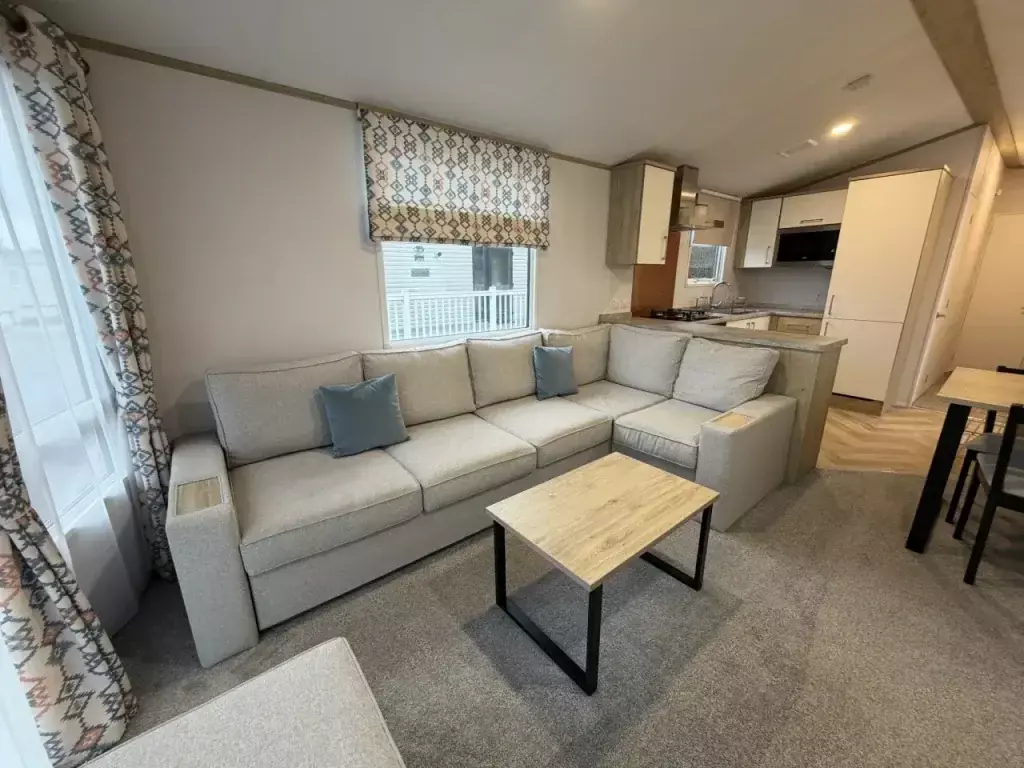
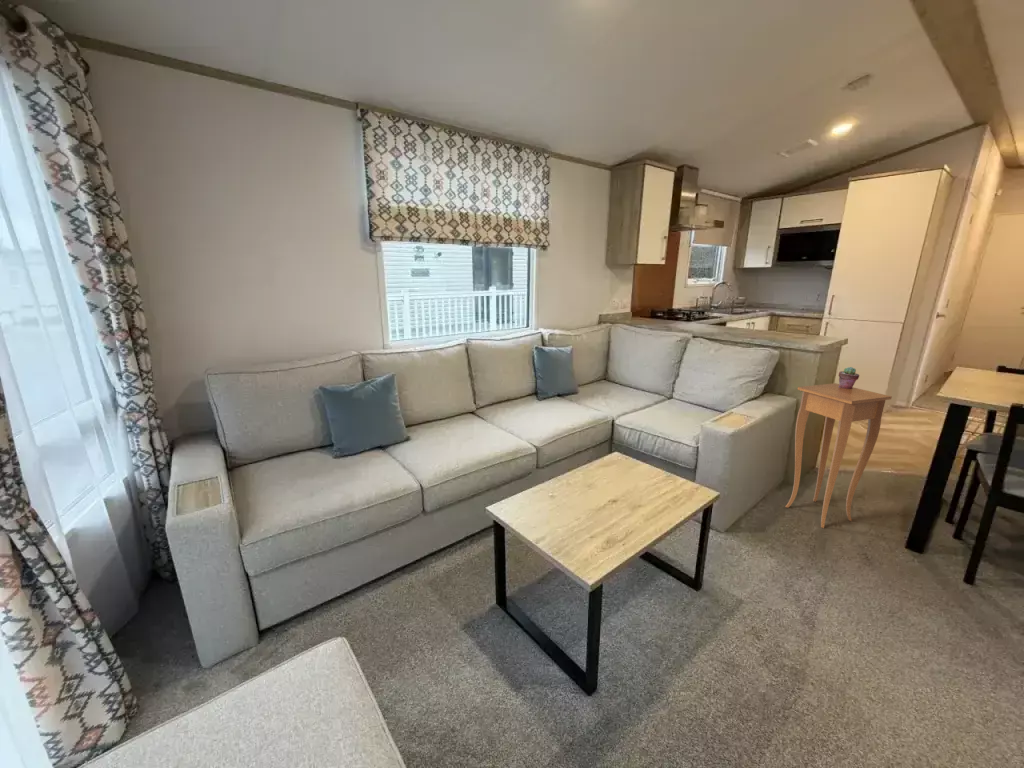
+ potted succulent [838,366,860,389]
+ side table [785,382,893,529]
